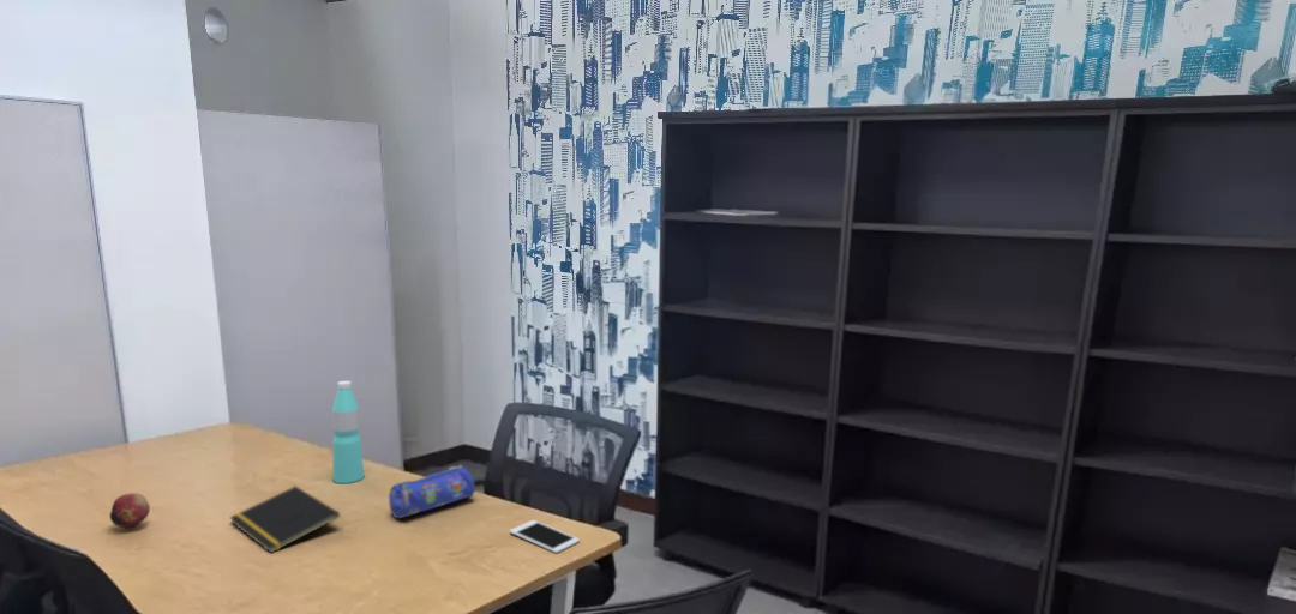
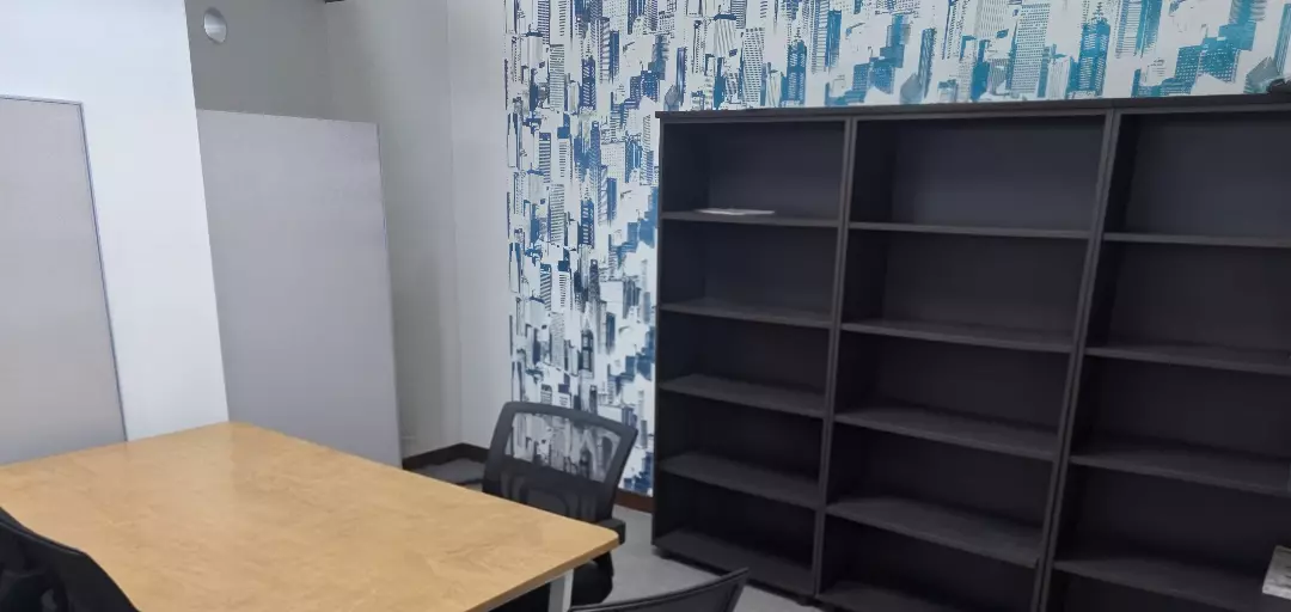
- notepad [228,484,341,554]
- fruit [109,492,151,529]
- cell phone [509,519,581,554]
- water bottle [331,380,365,484]
- pencil case [388,464,476,519]
